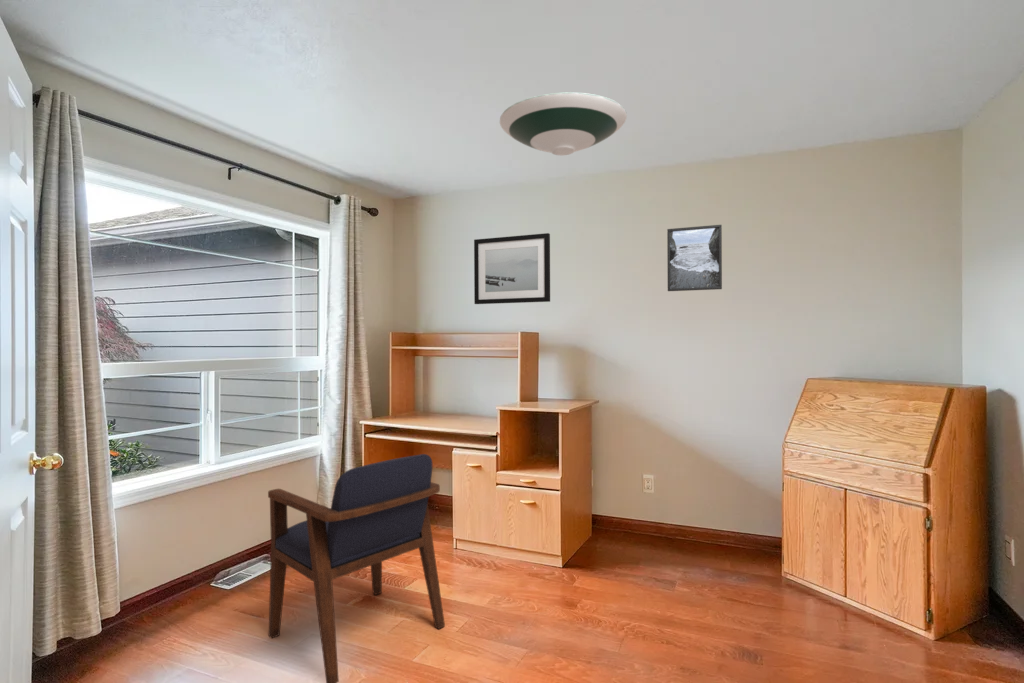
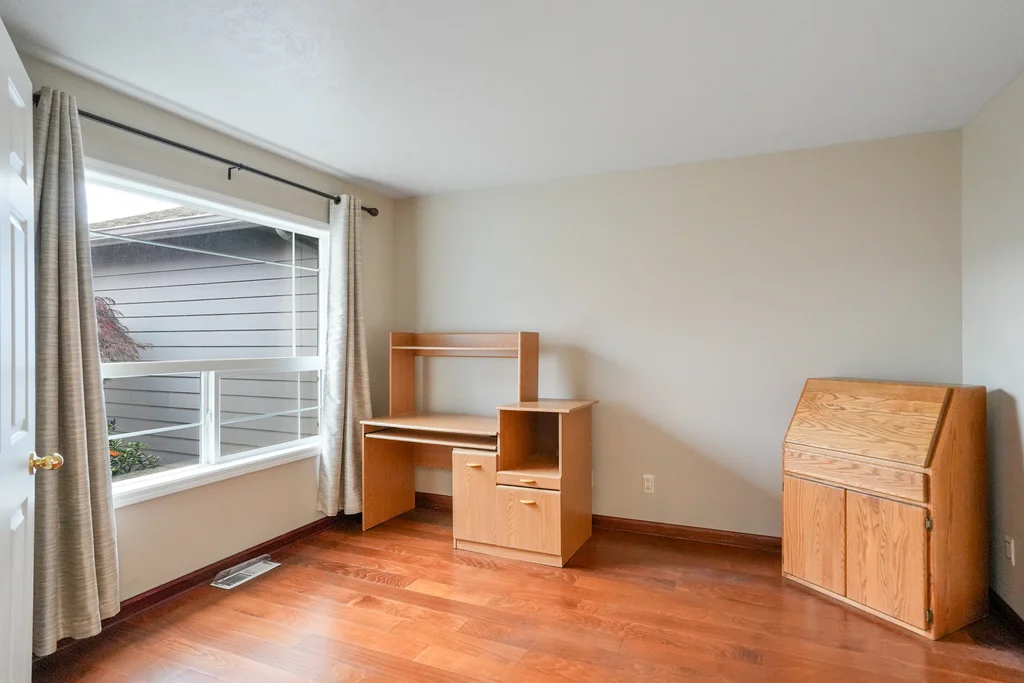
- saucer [499,91,628,156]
- wall art [473,232,551,305]
- armchair [267,453,446,683]
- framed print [666,224,723,292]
